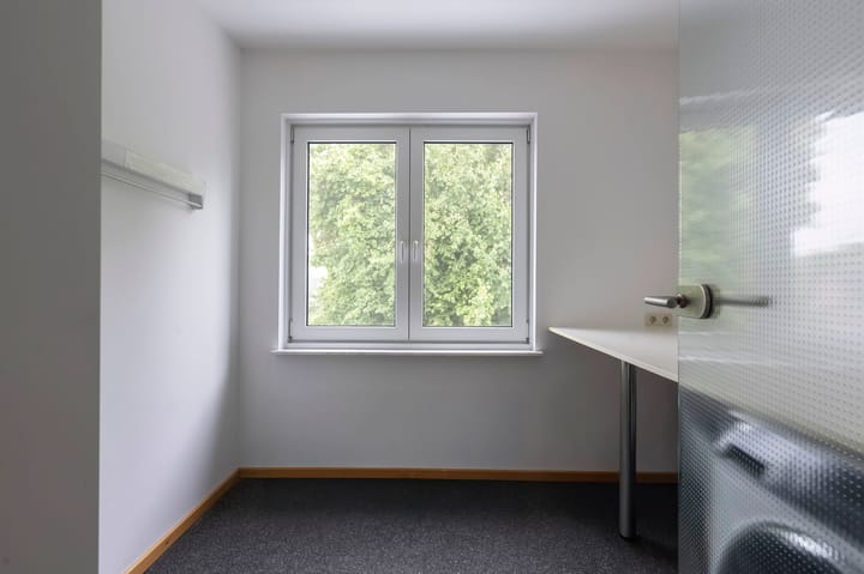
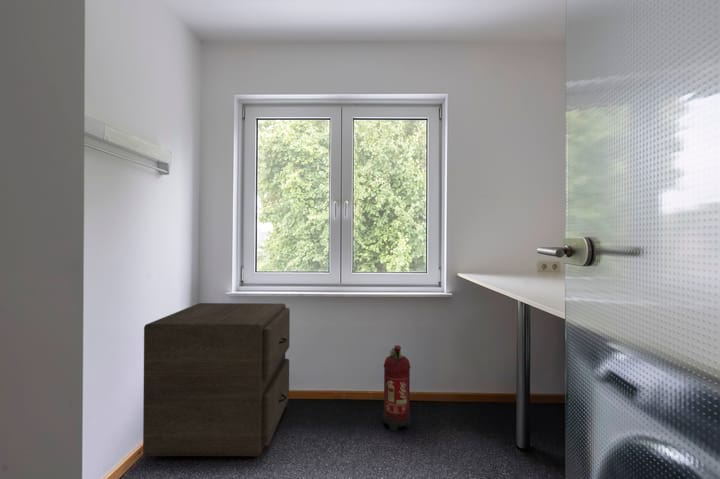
+ fire extinguisher [381,344,412,433]
+ filing cabinet [142,302,291,459]
